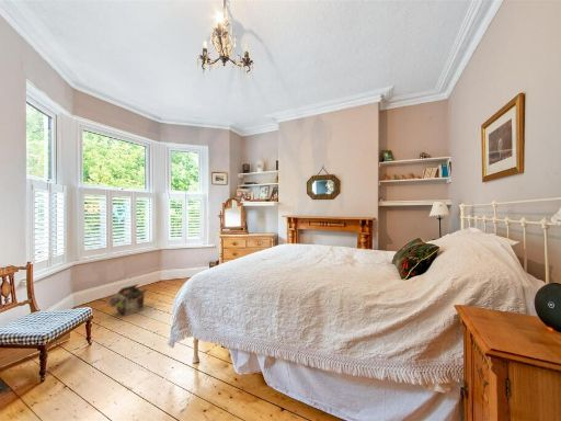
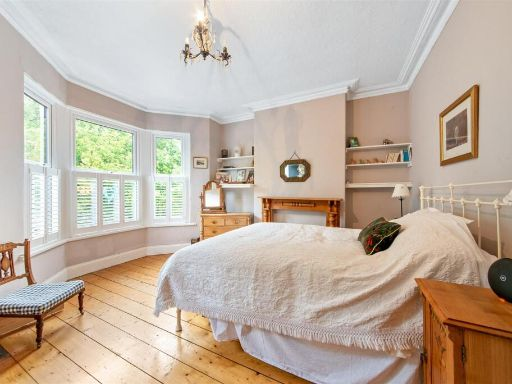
- cardboard box [105,283,152,317]
